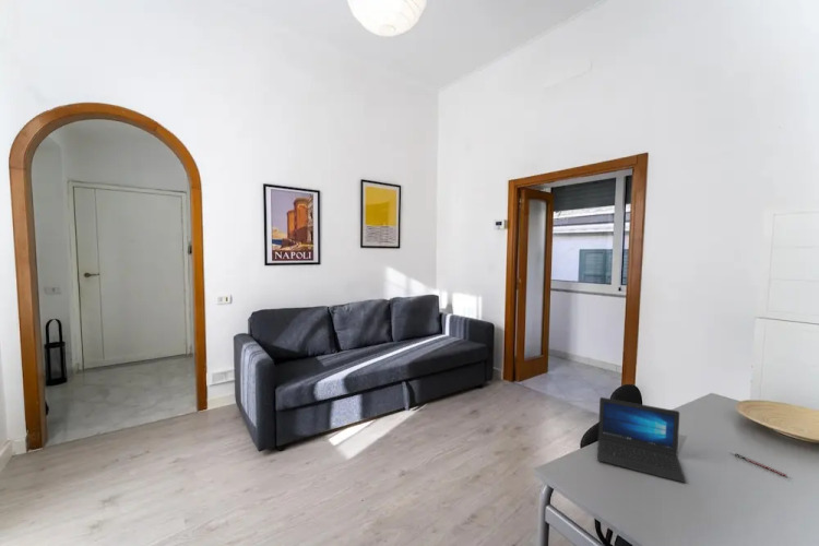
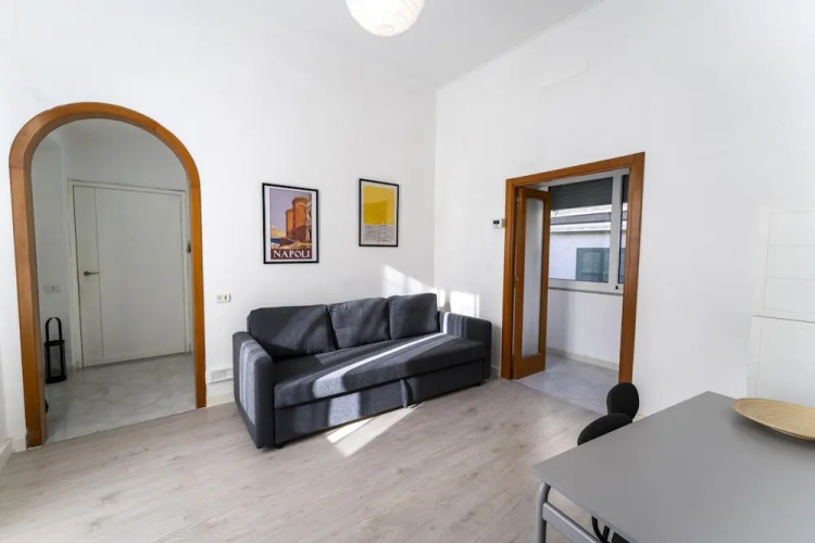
- pen [729,451,791,479]
- laptop [596,396,687,484]
